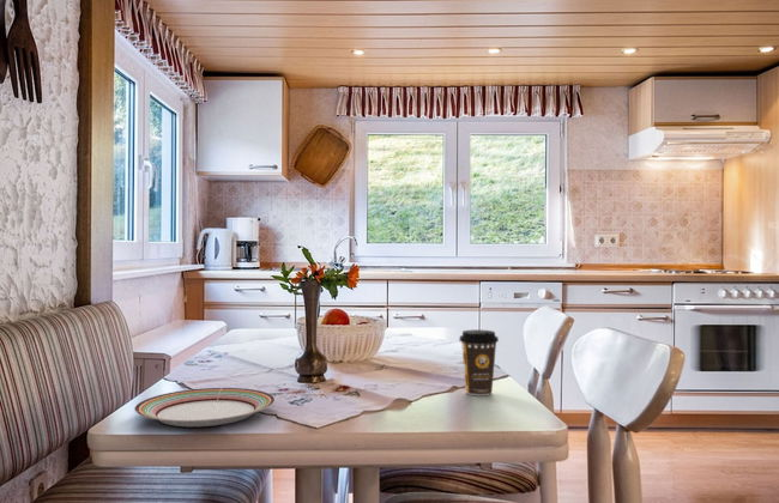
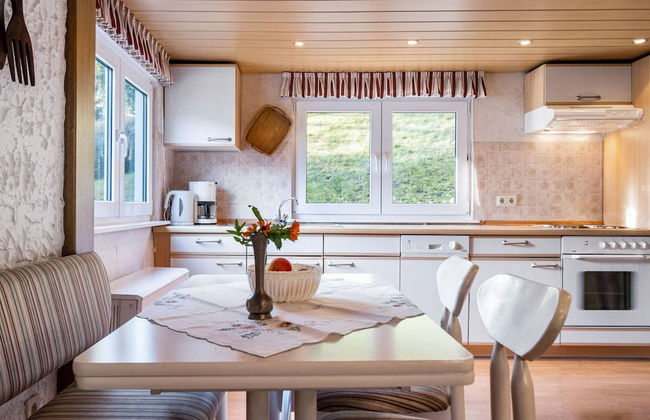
- plate [133,387,276,428]
- coffee cup [458,328,500,396]
